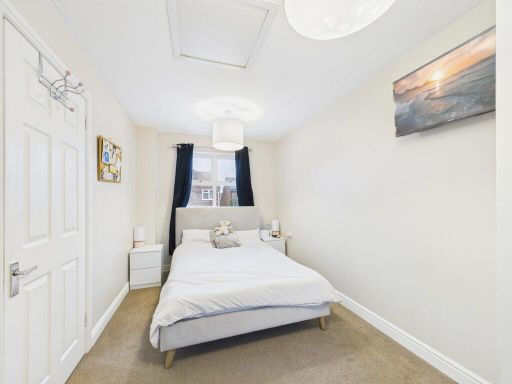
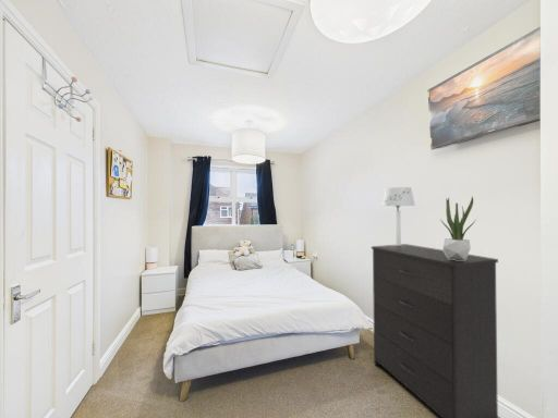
+ table lamp [381,186,416,248]
+ dresser [371,243,499,418]
+ potted plant [440,195,477,260]
